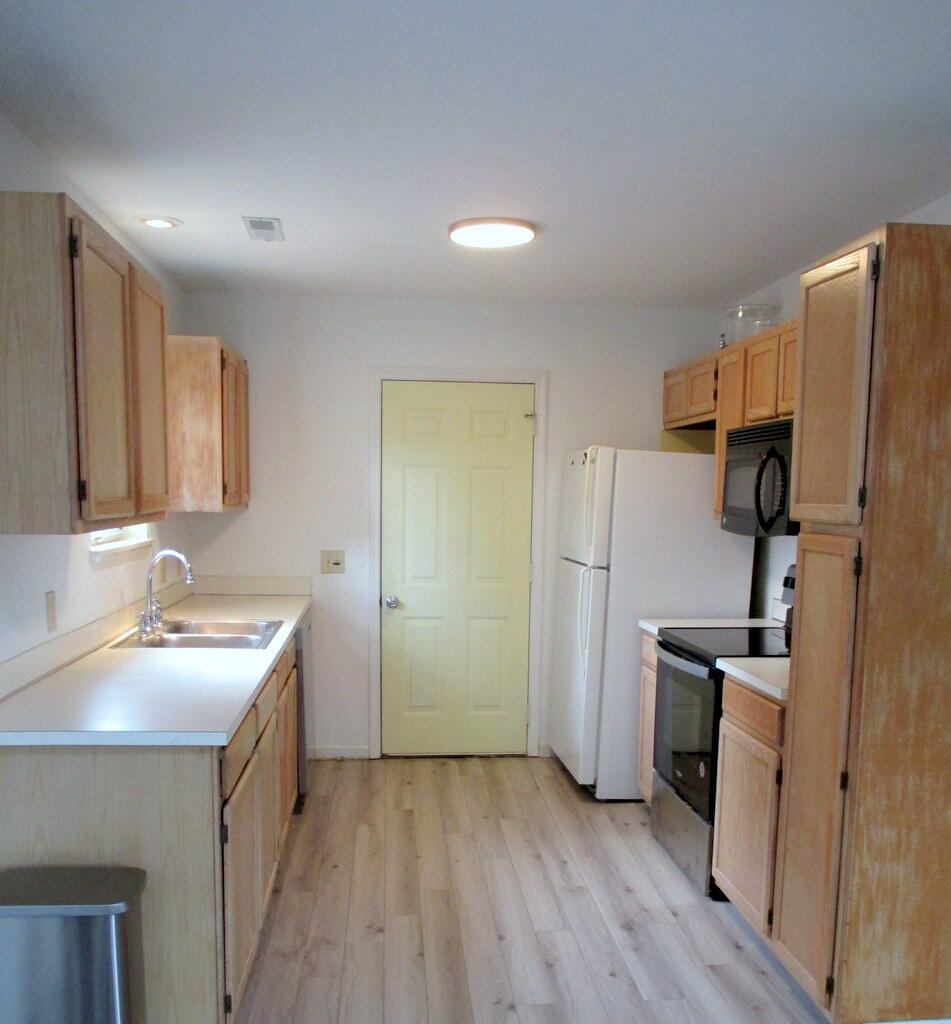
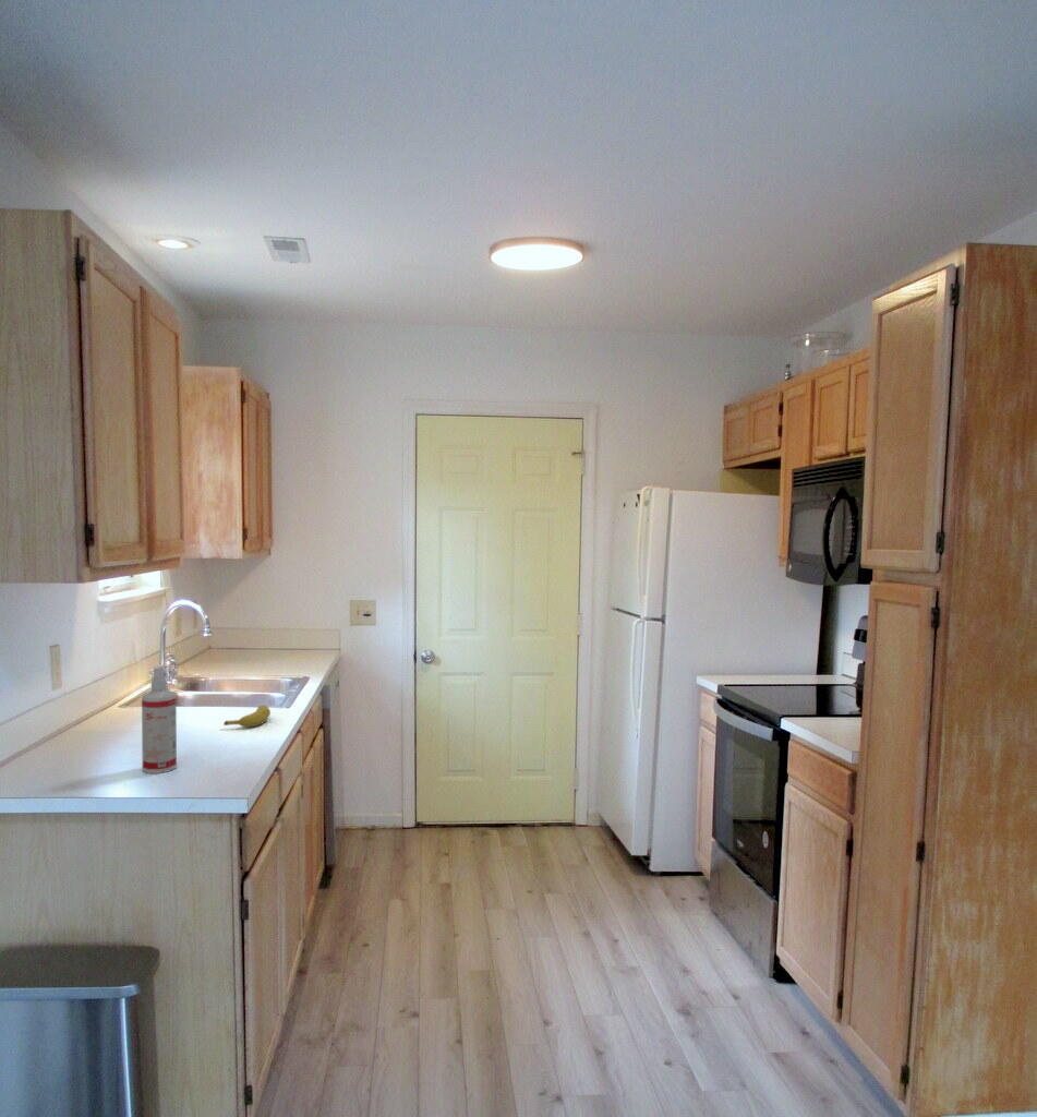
+ banana [222,704,272,729]
+ spray bottle [141,665,178,774]
